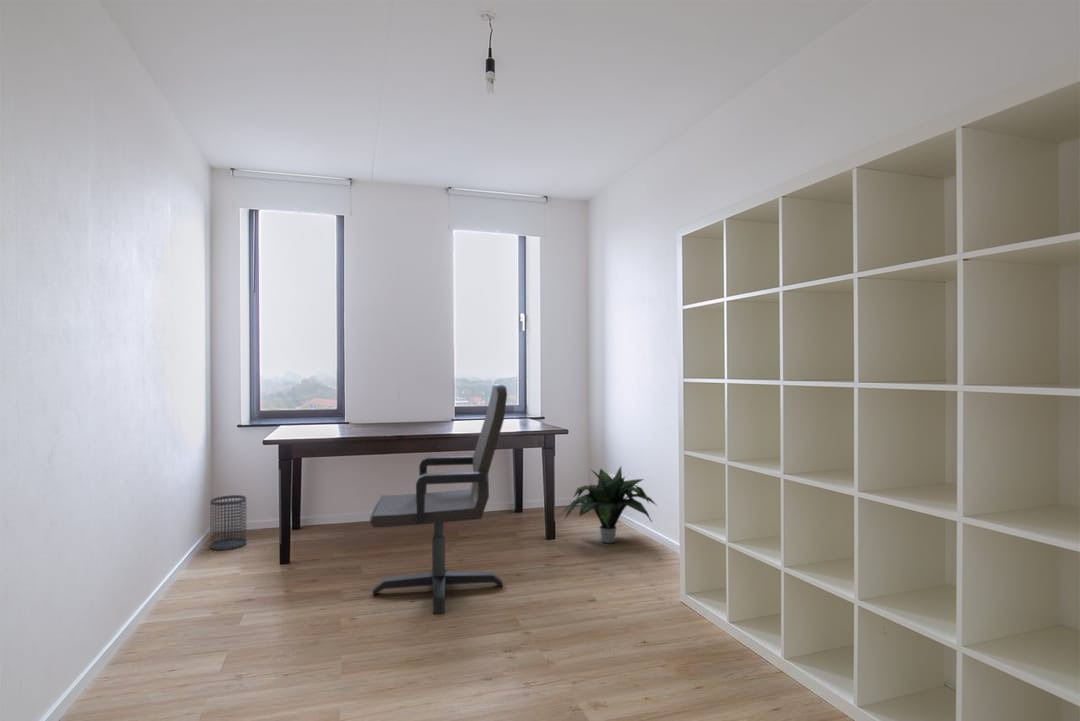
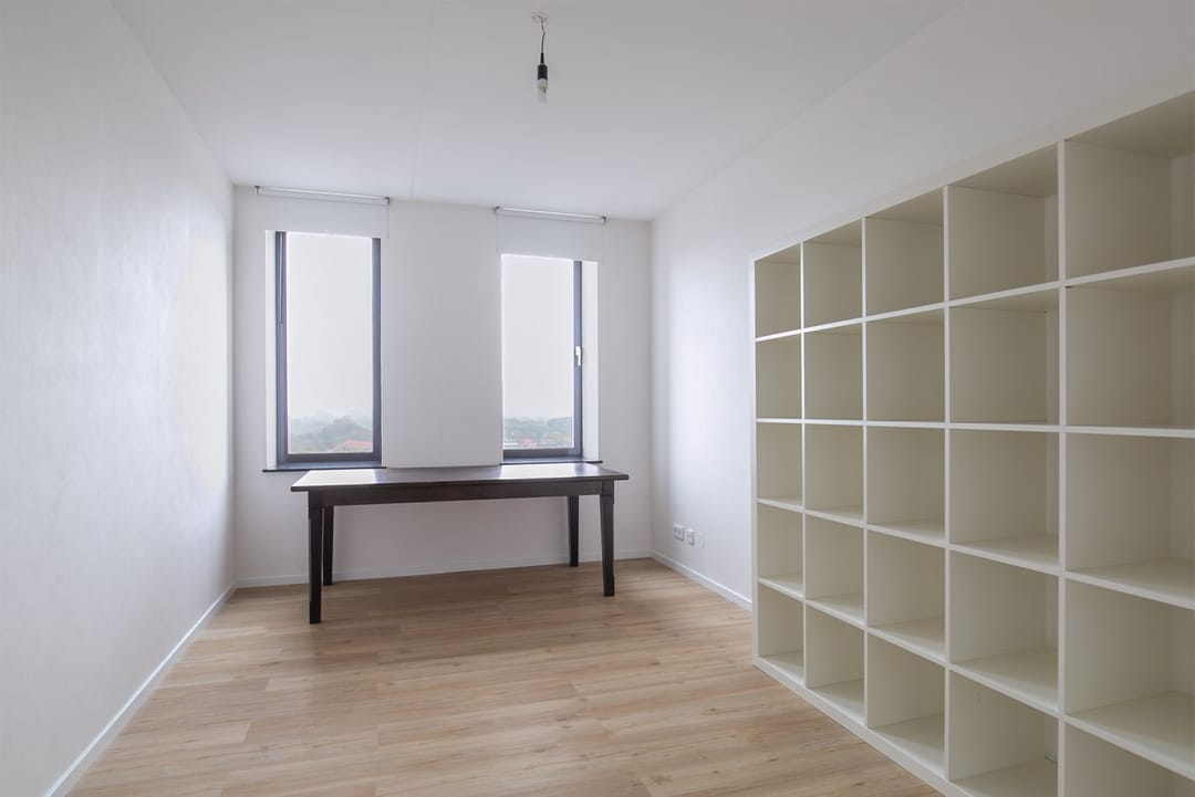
- office chair [369,383,508,615]
- potted plant [561,465,657,544]
- wastebasket [209,494,247,551]
